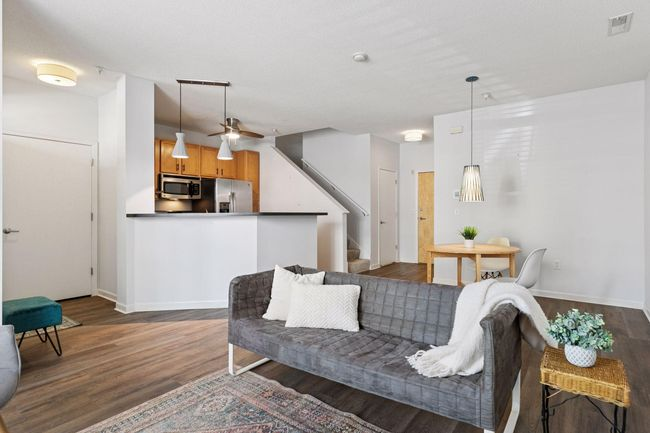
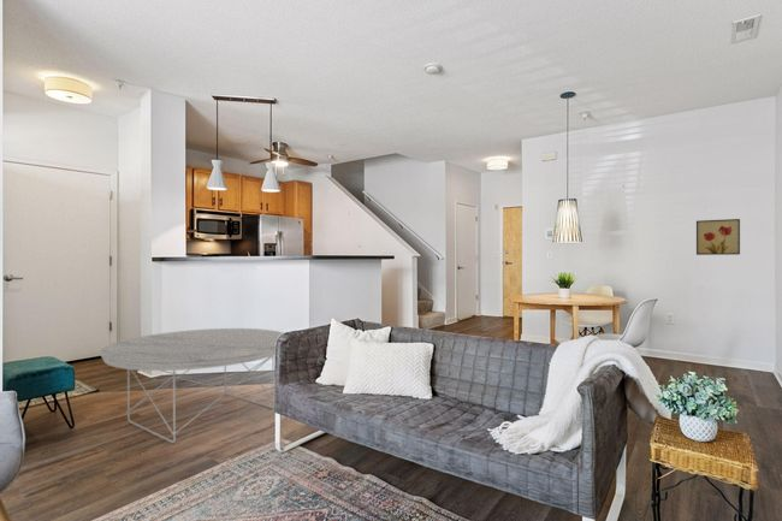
+ coffee table [99,327,285,444]
+ wall art [695,218,741,256]
